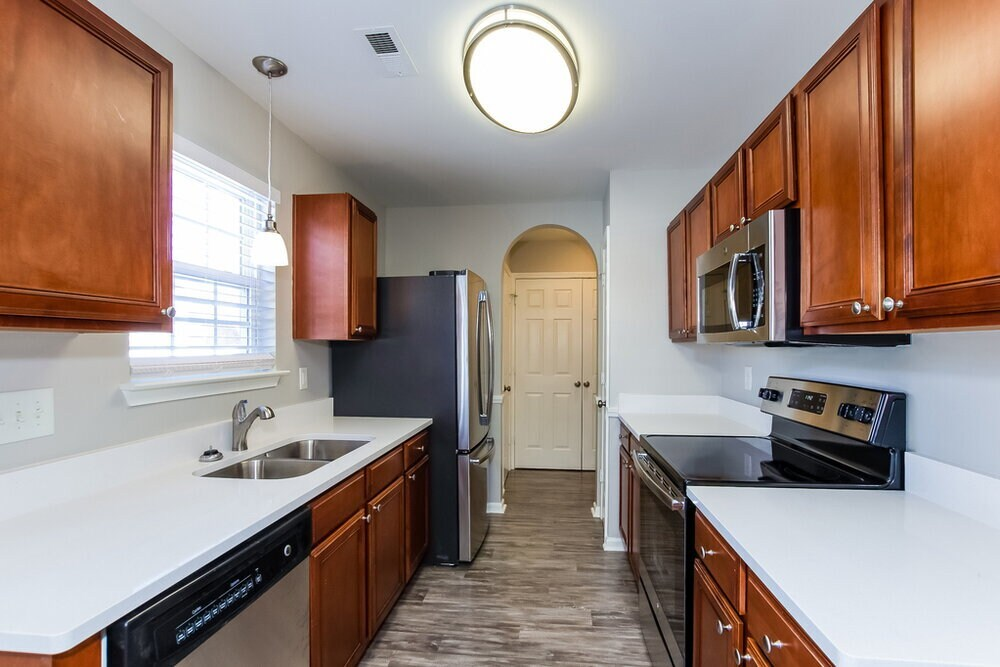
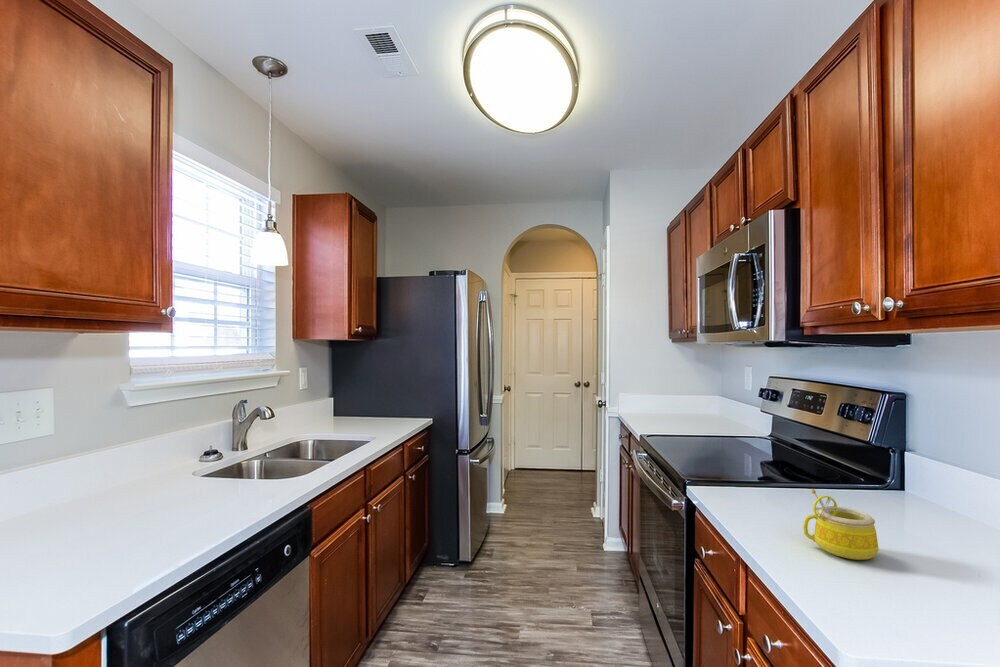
+ mug [802,488,879,561]
